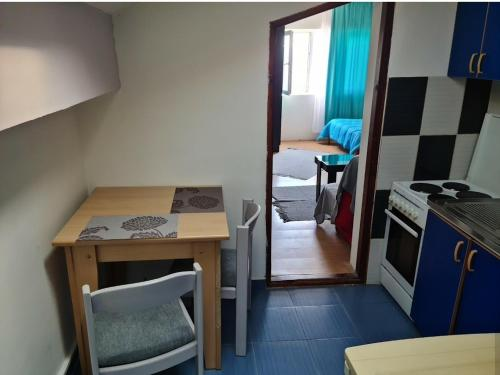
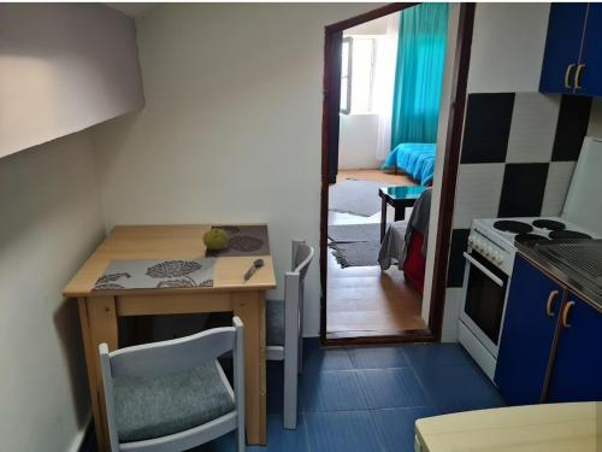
+ fruit [201,227,230,251]
+ soupspoon [243,258,265,280]
